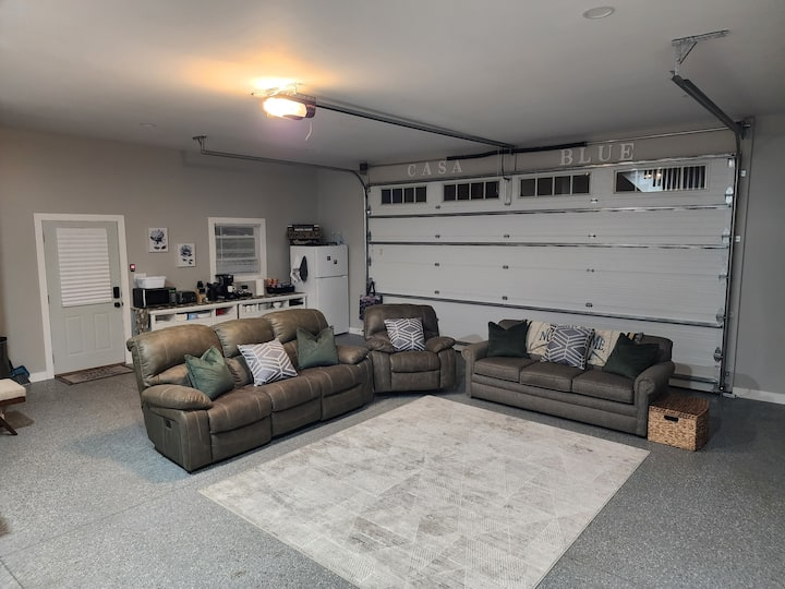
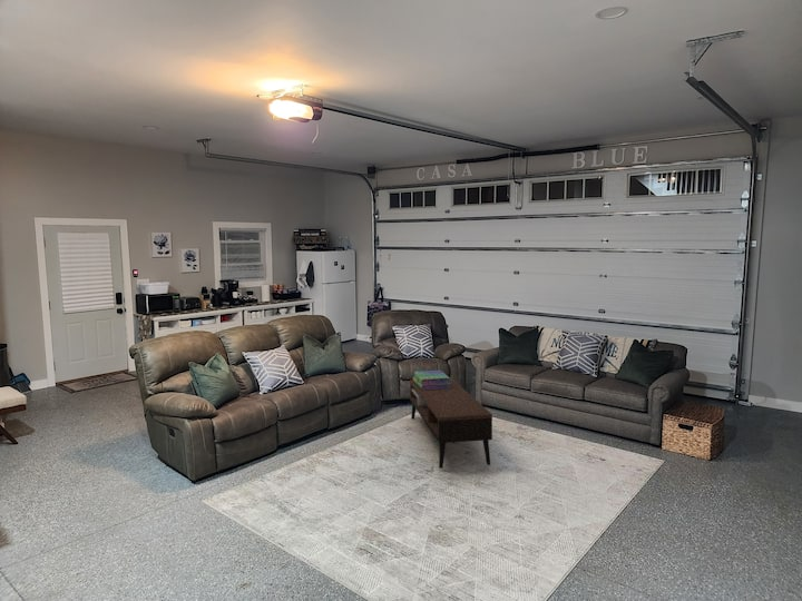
+ coffee table [409,377,493,470]
+ stack of books [412,370,451,390]
